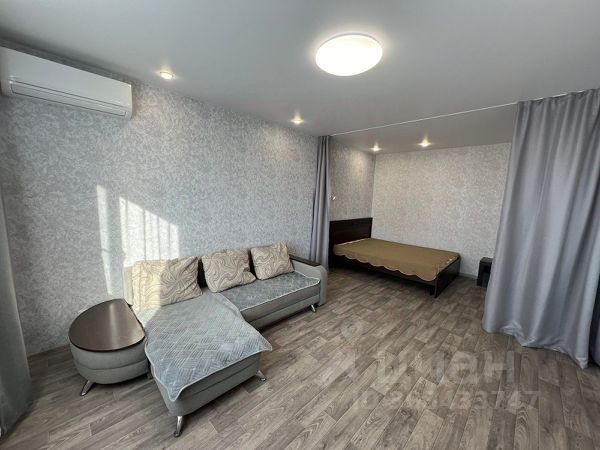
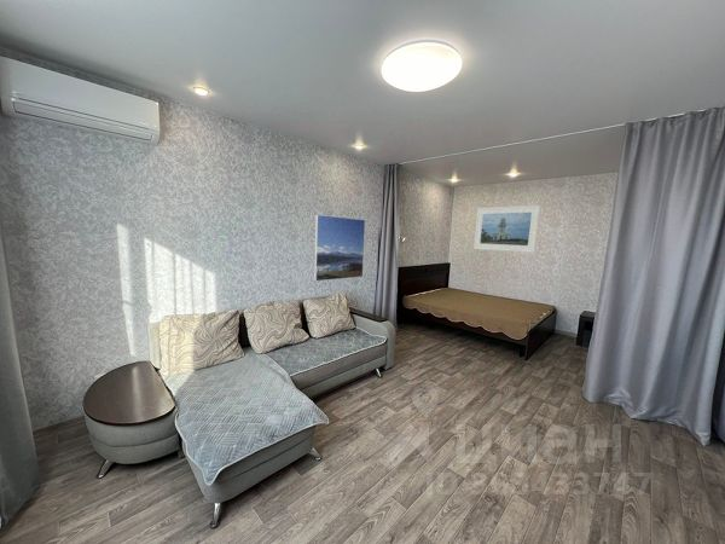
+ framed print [472,204,541,254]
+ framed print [313,214,366,282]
